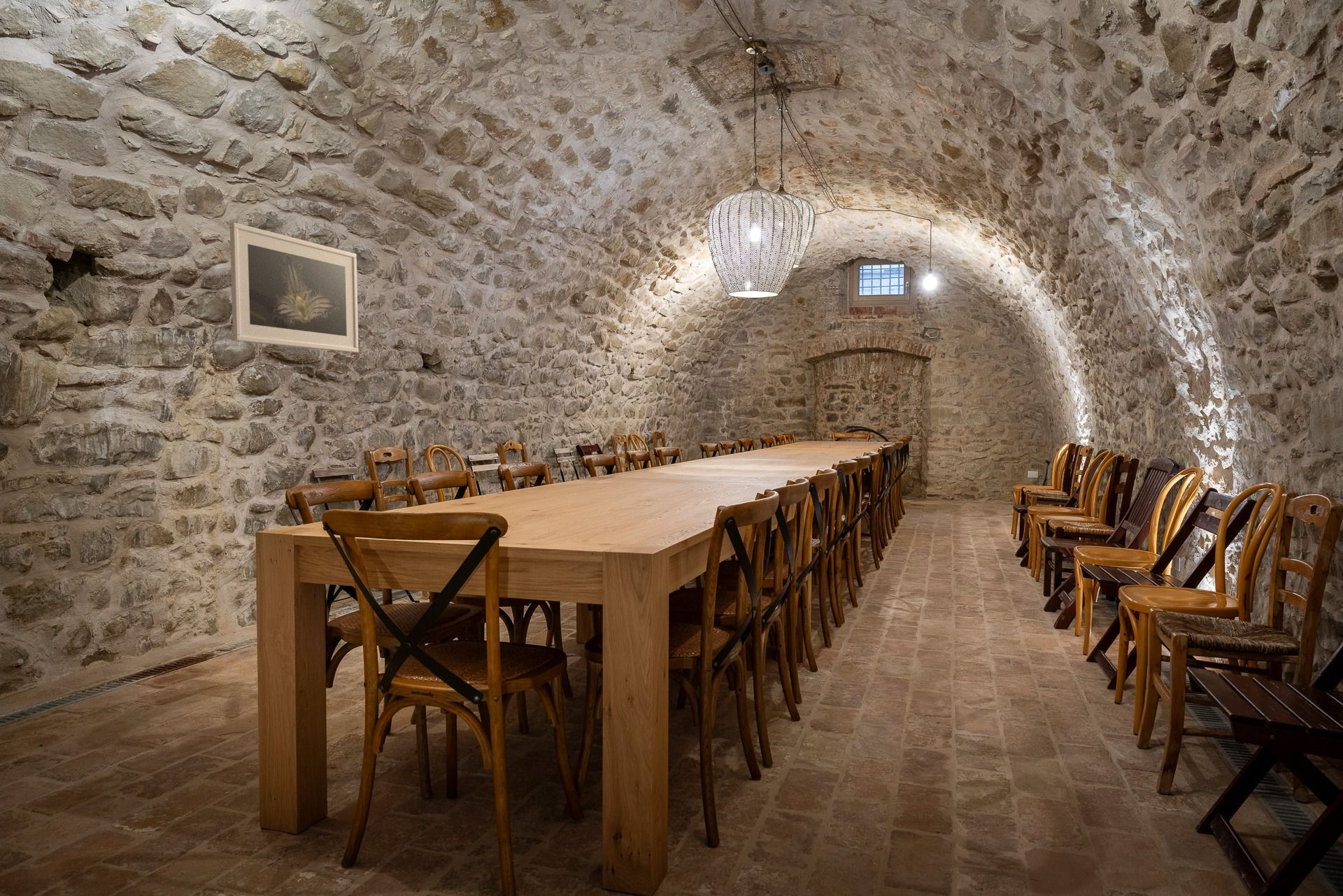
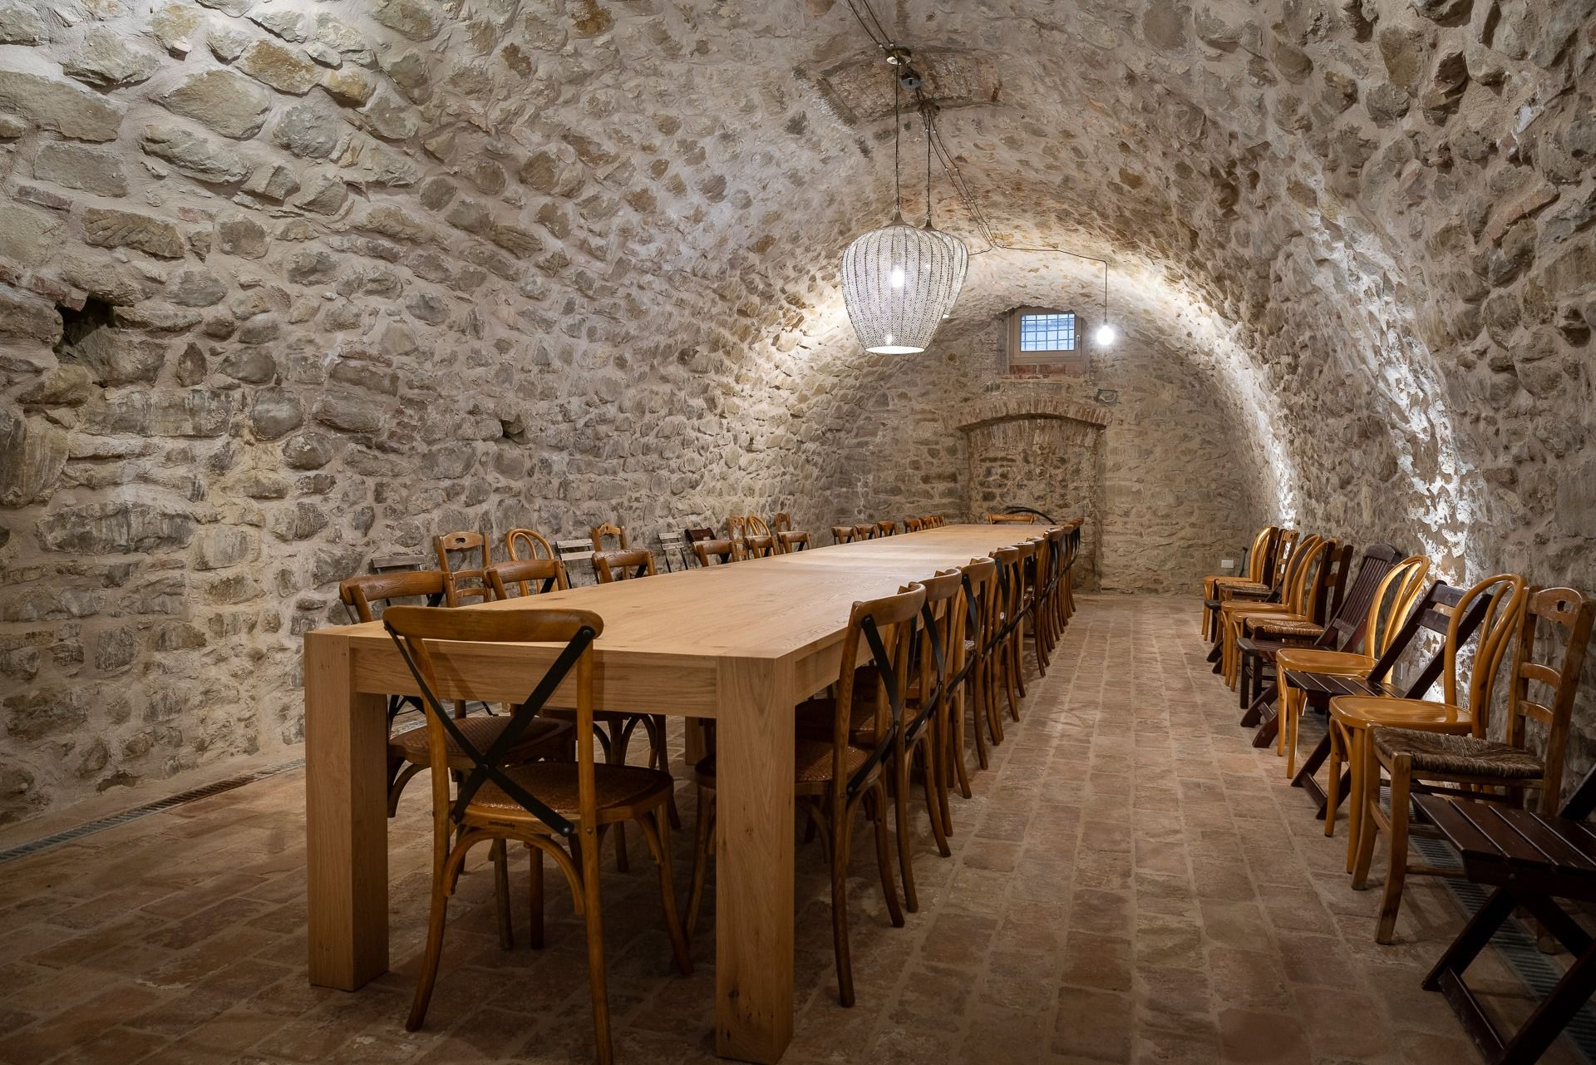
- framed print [229,222,359,353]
